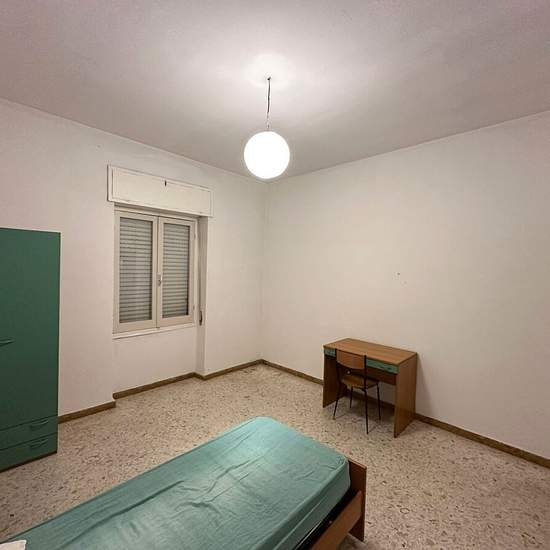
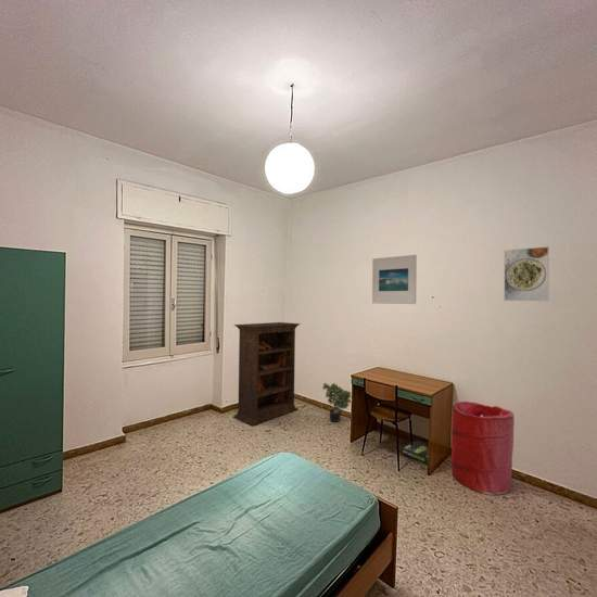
+ box [402,440,429,466]
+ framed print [371,254,418,305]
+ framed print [503,245,550,302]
+ laundry hamper [450,401,516,496]
+ potted plant [320,382,352,423]
+ bookcase [232,321,302,427]
